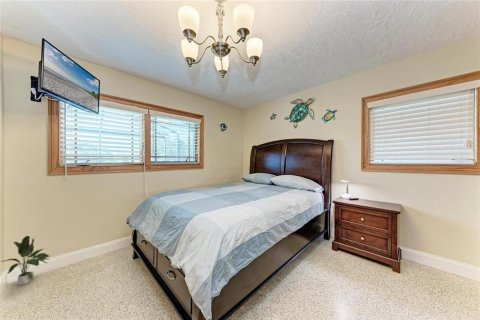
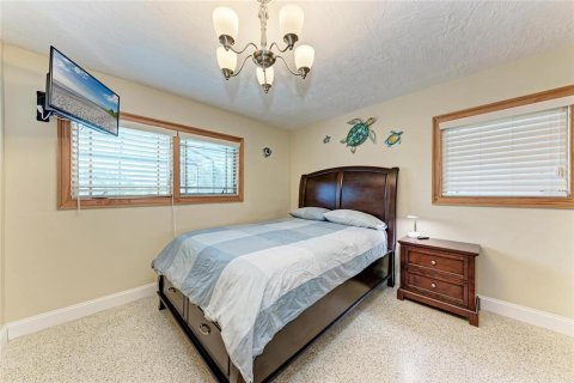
- potted plant [2,235,50,286]
